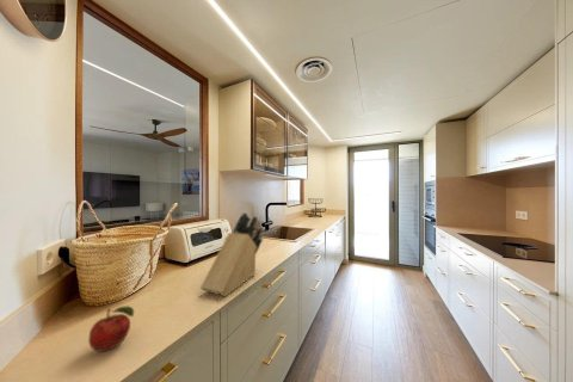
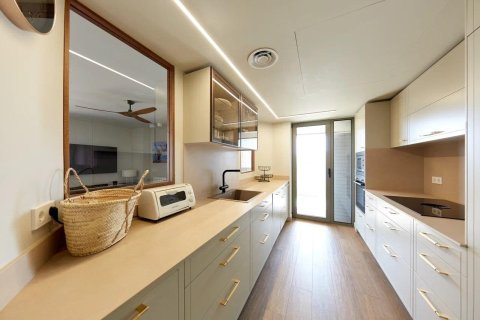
- fruit [87,306,135,353]
- knife block [199,211,264,297]
